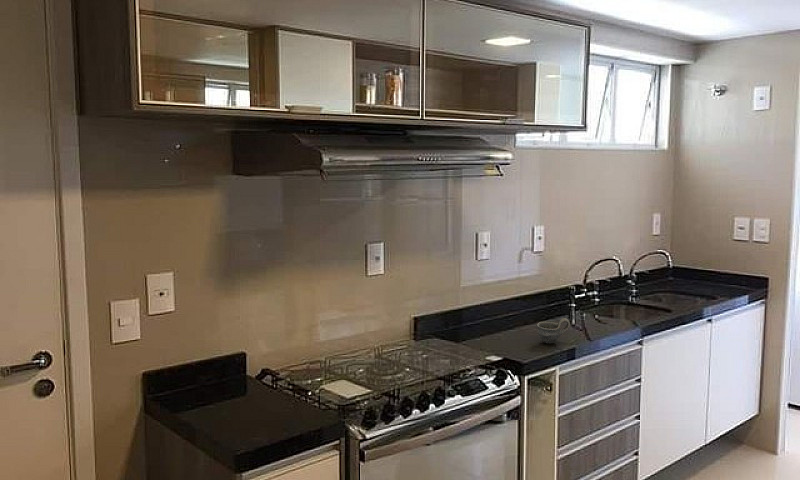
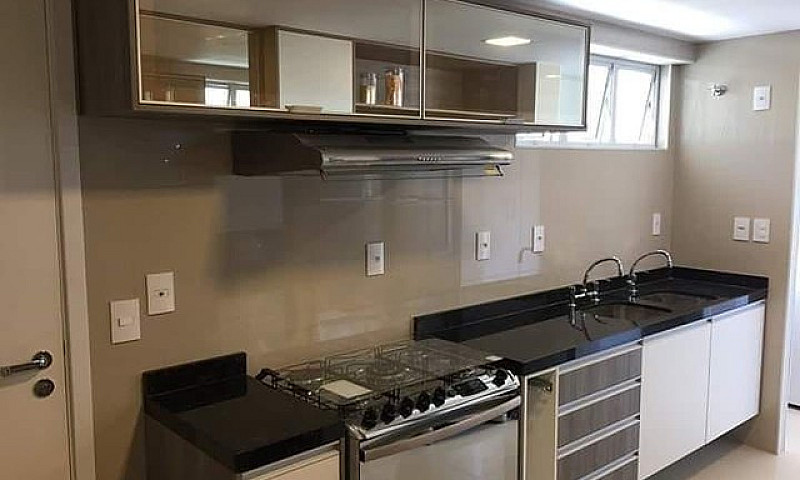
- cup [536,317,571,344]
